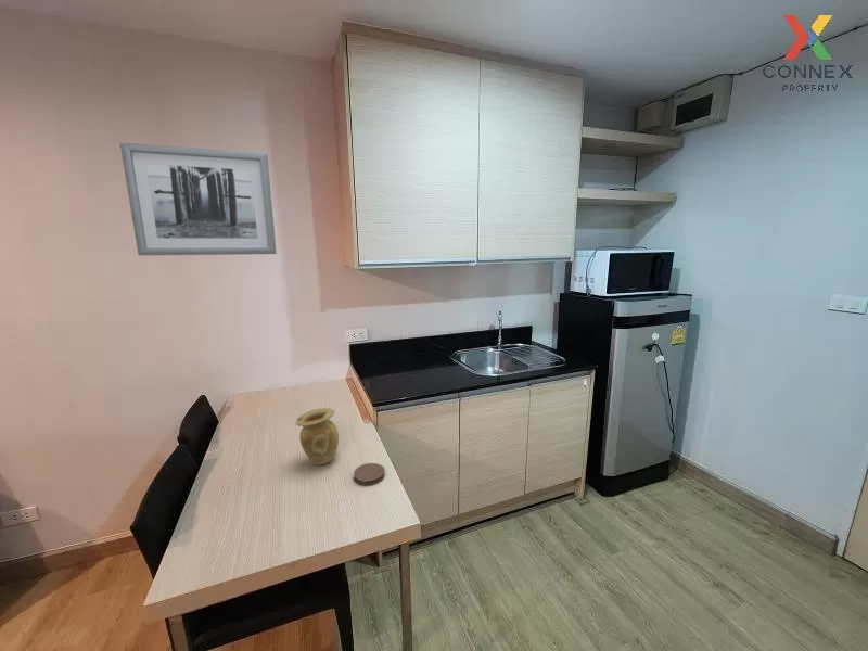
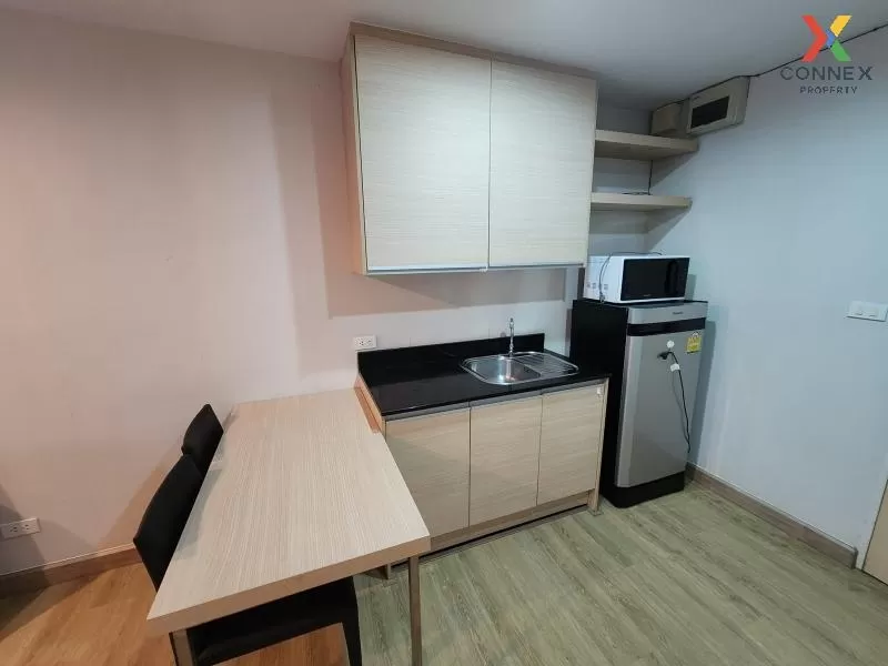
- coaster [353,462,386,486]
- vase [294,407,340,465]
- wall art [118,141,278,256]
